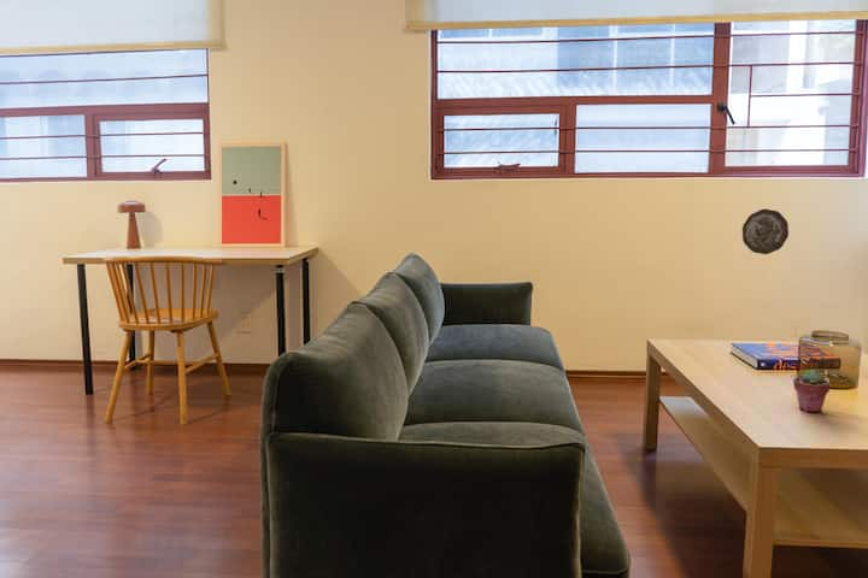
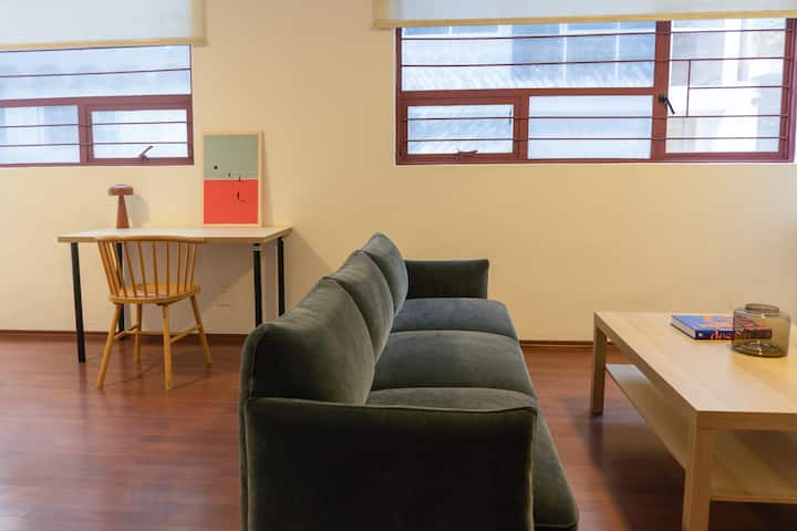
- potted succulent [792,368,831,413]
- decorative plate [741,208,790,255]
